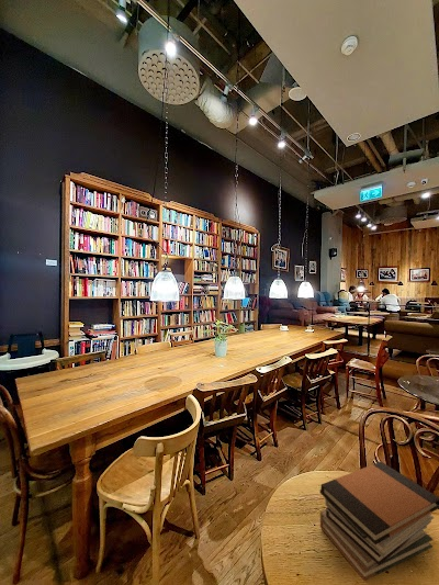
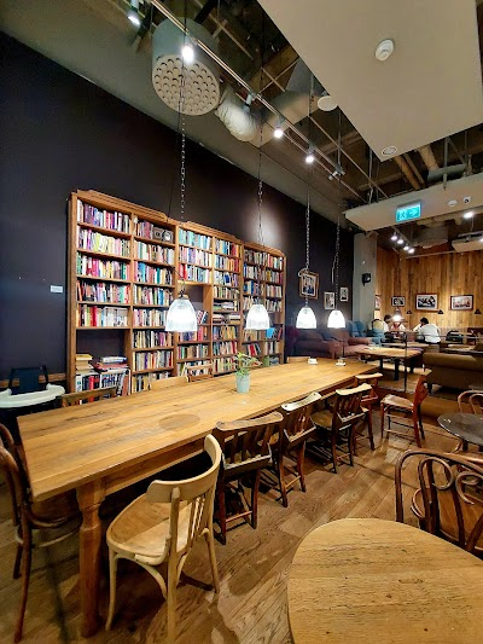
- book stack [318,461,439,582]
